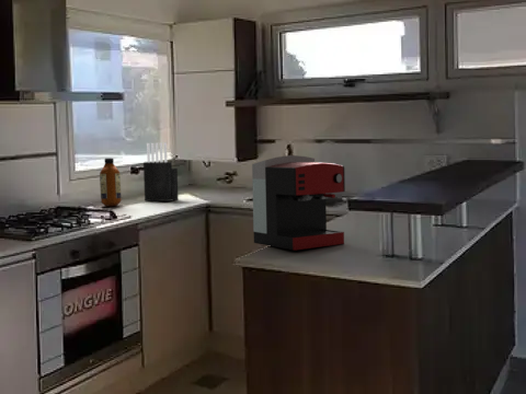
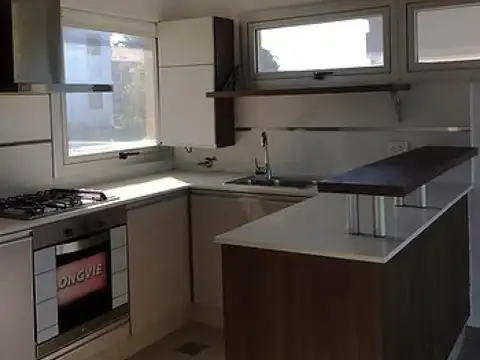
- knife block [142,141,180,202]
- coffee maker [251,154,346,251]
- bottle [99,157,122,207]
